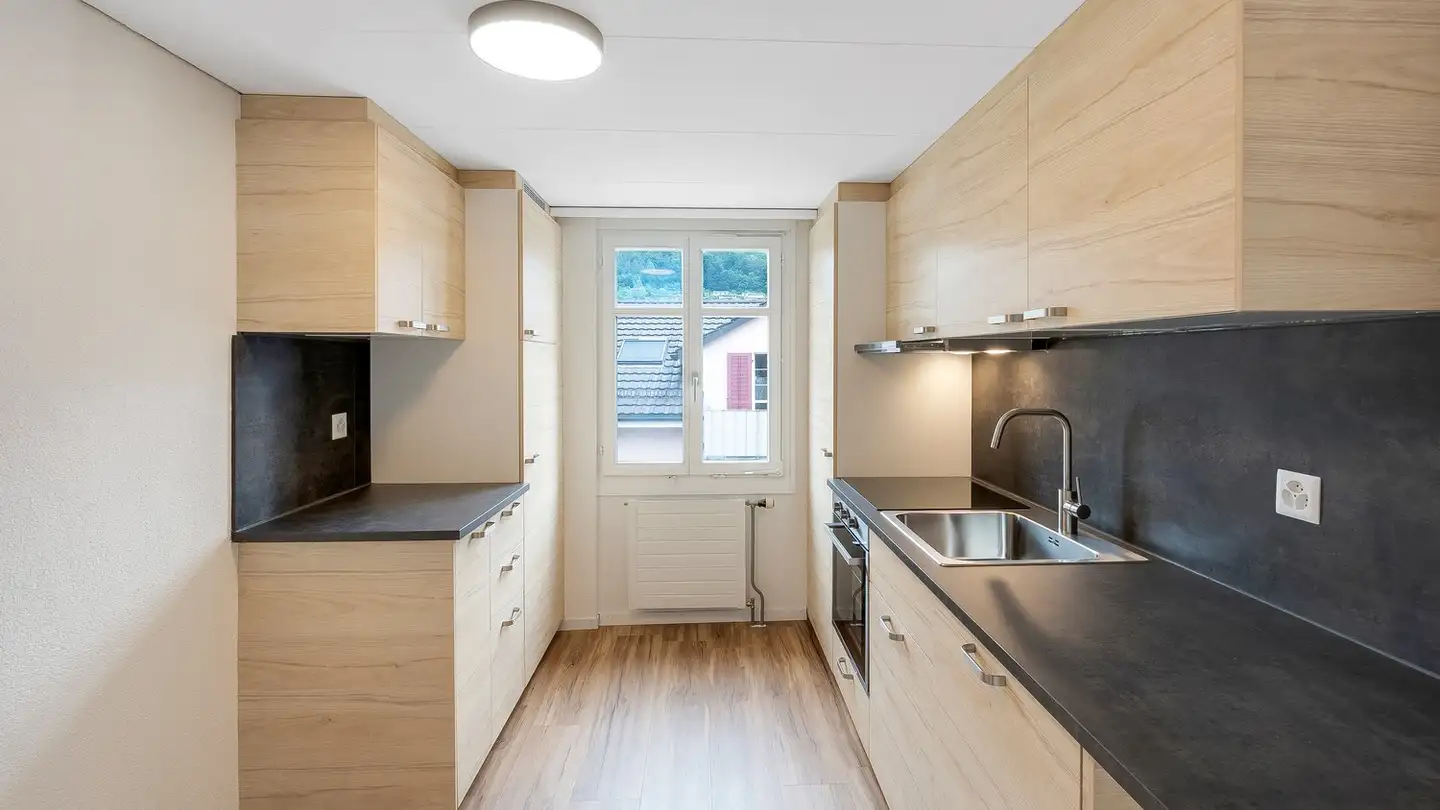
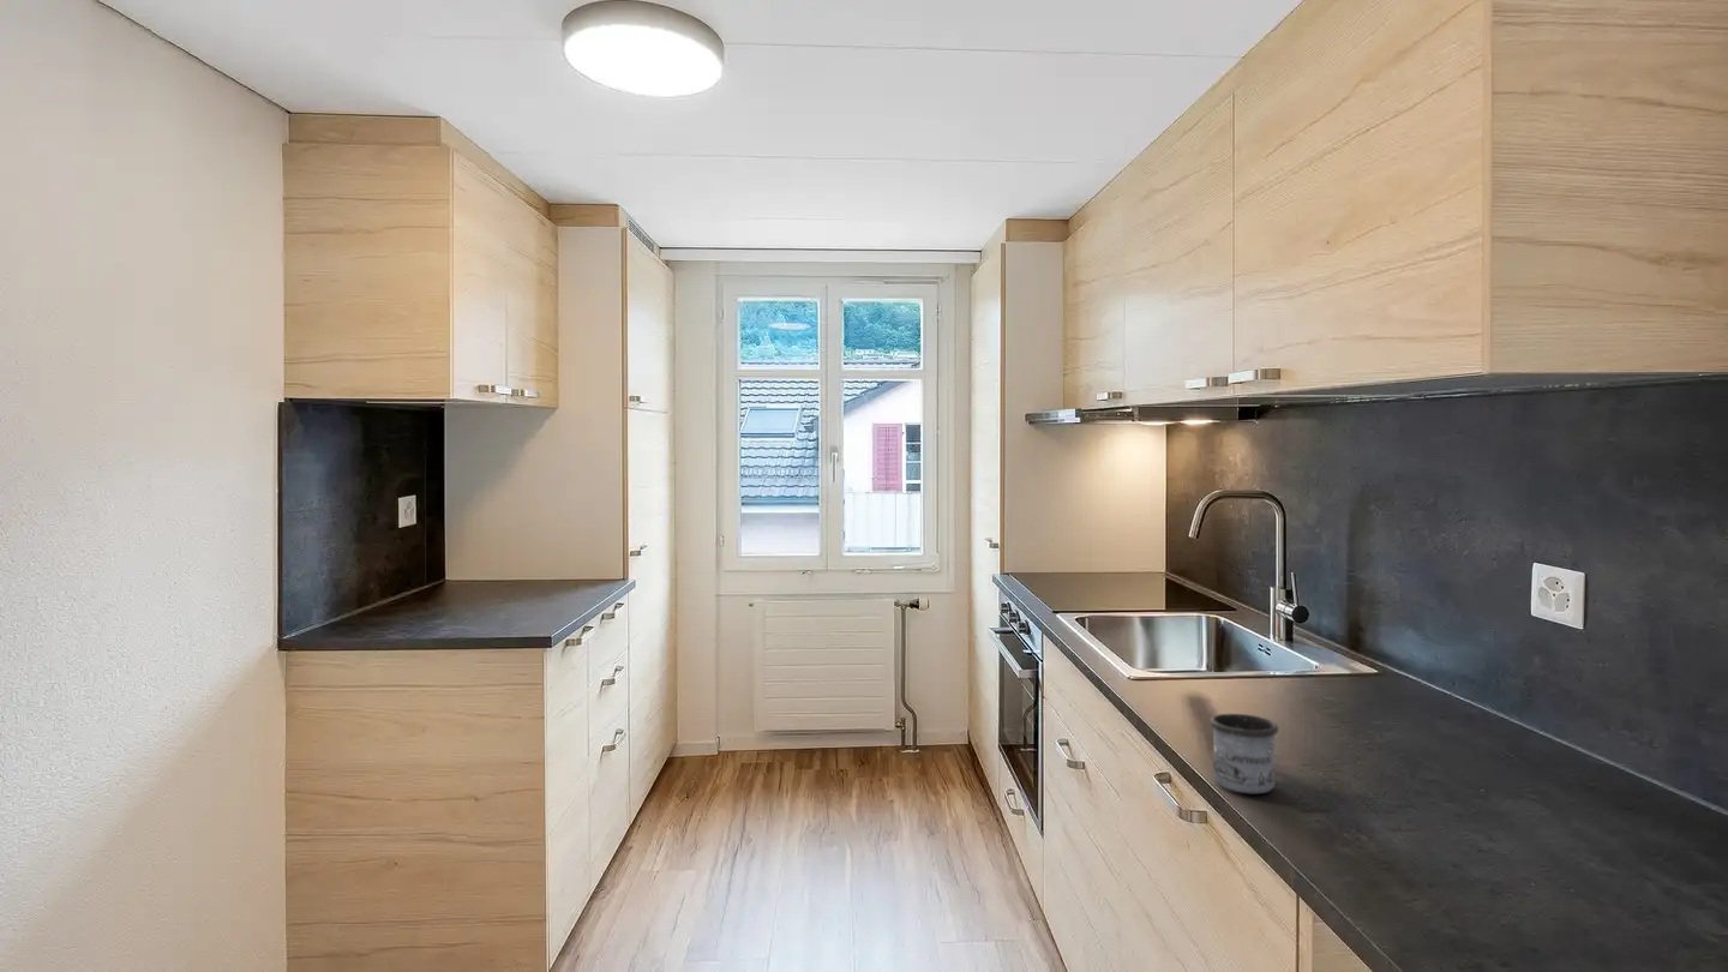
+ mug [1210,713,1279,794]
